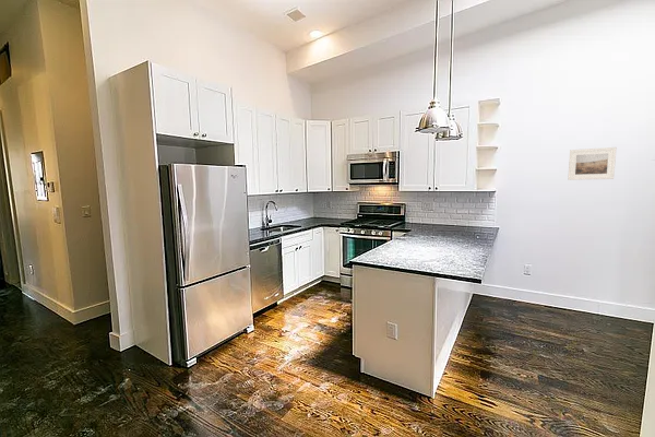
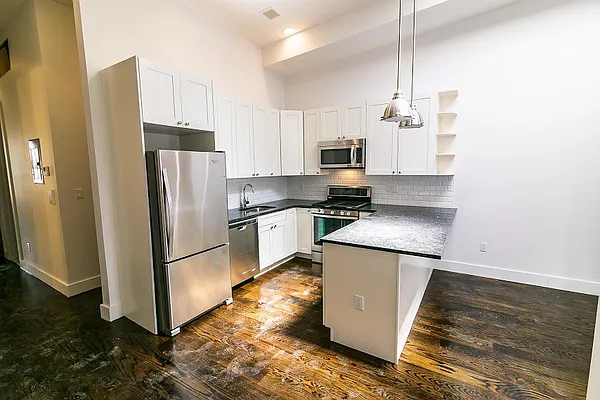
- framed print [568,146,618,181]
